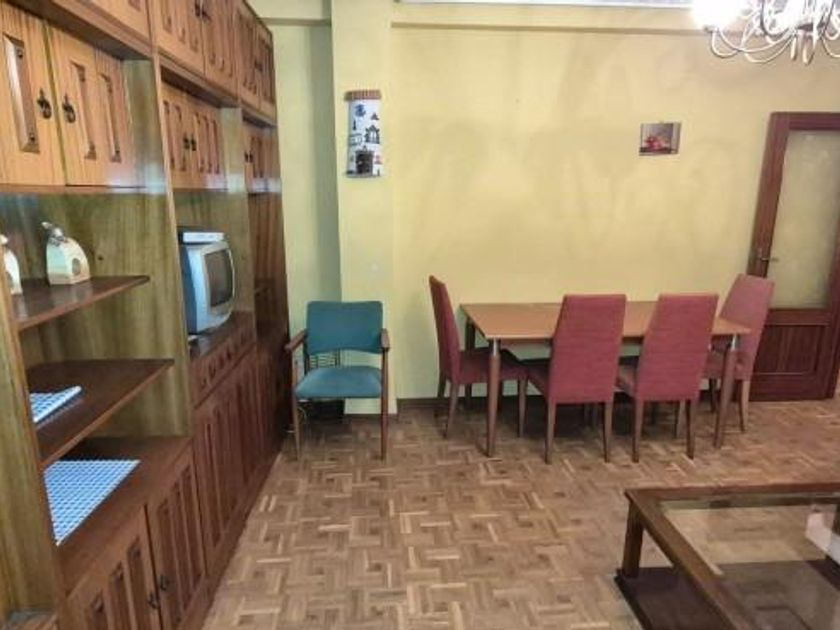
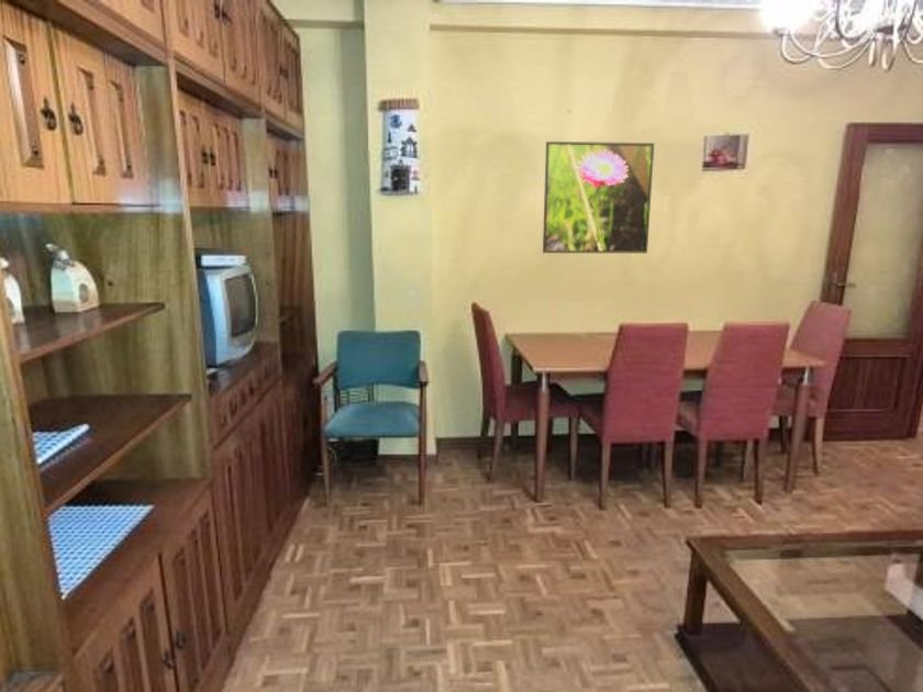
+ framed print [542,141,655,254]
